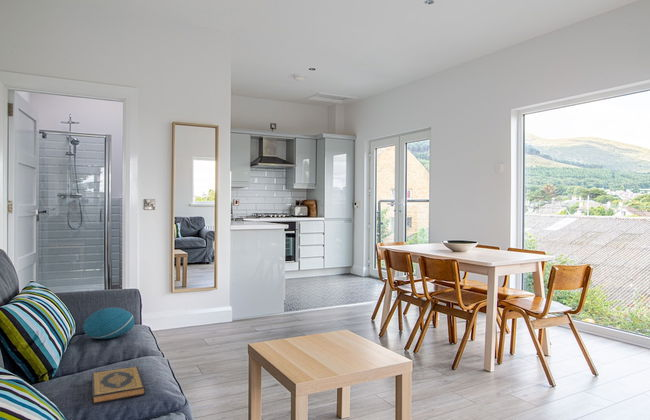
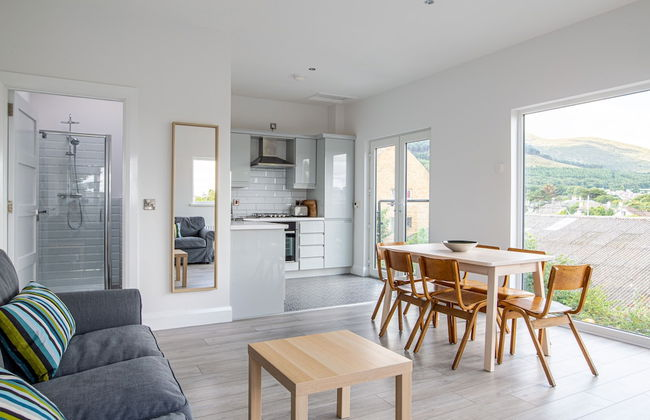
- cushion [82,307,135,340]
- hardback book [91,365,146,405]
